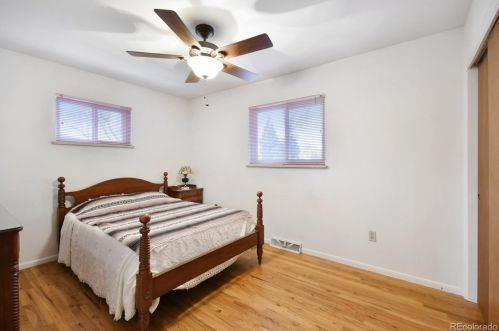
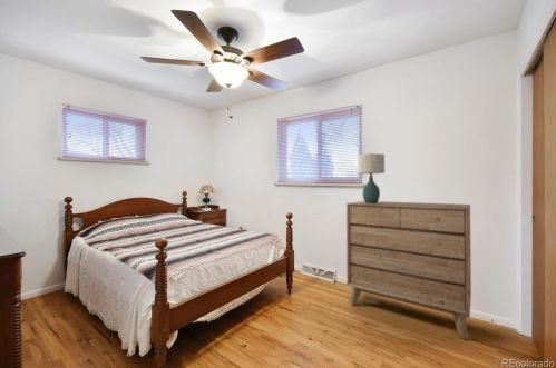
+ dresser [345,200,472,340]
+ table lamp [357,152,386,203]
